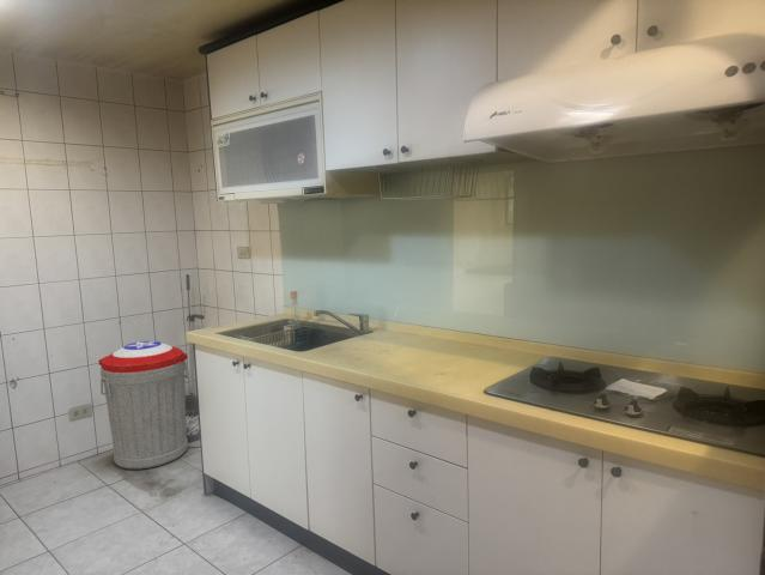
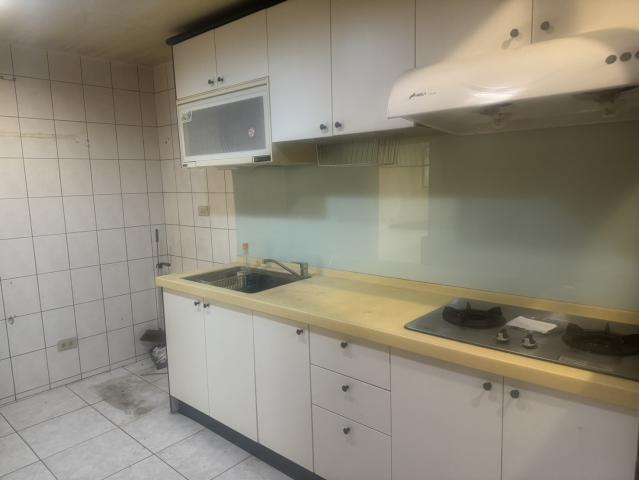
- trash can [97,340,190,471]
